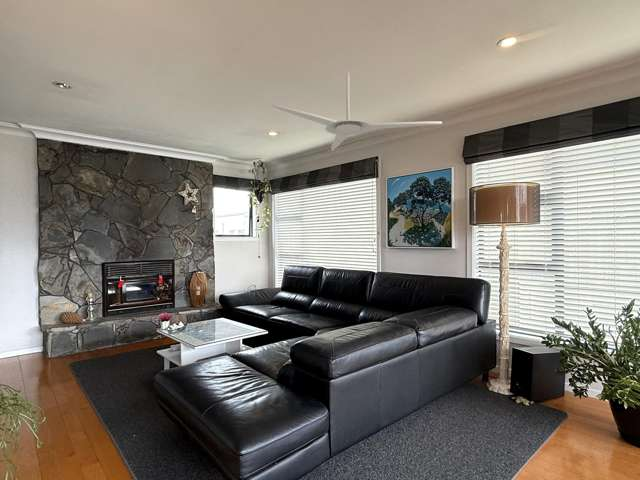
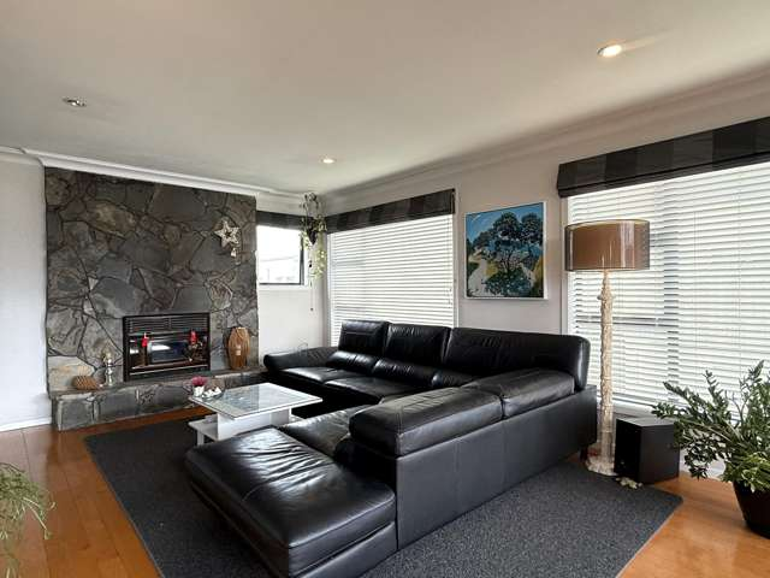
- ceiling fan [272,72,443,152]
